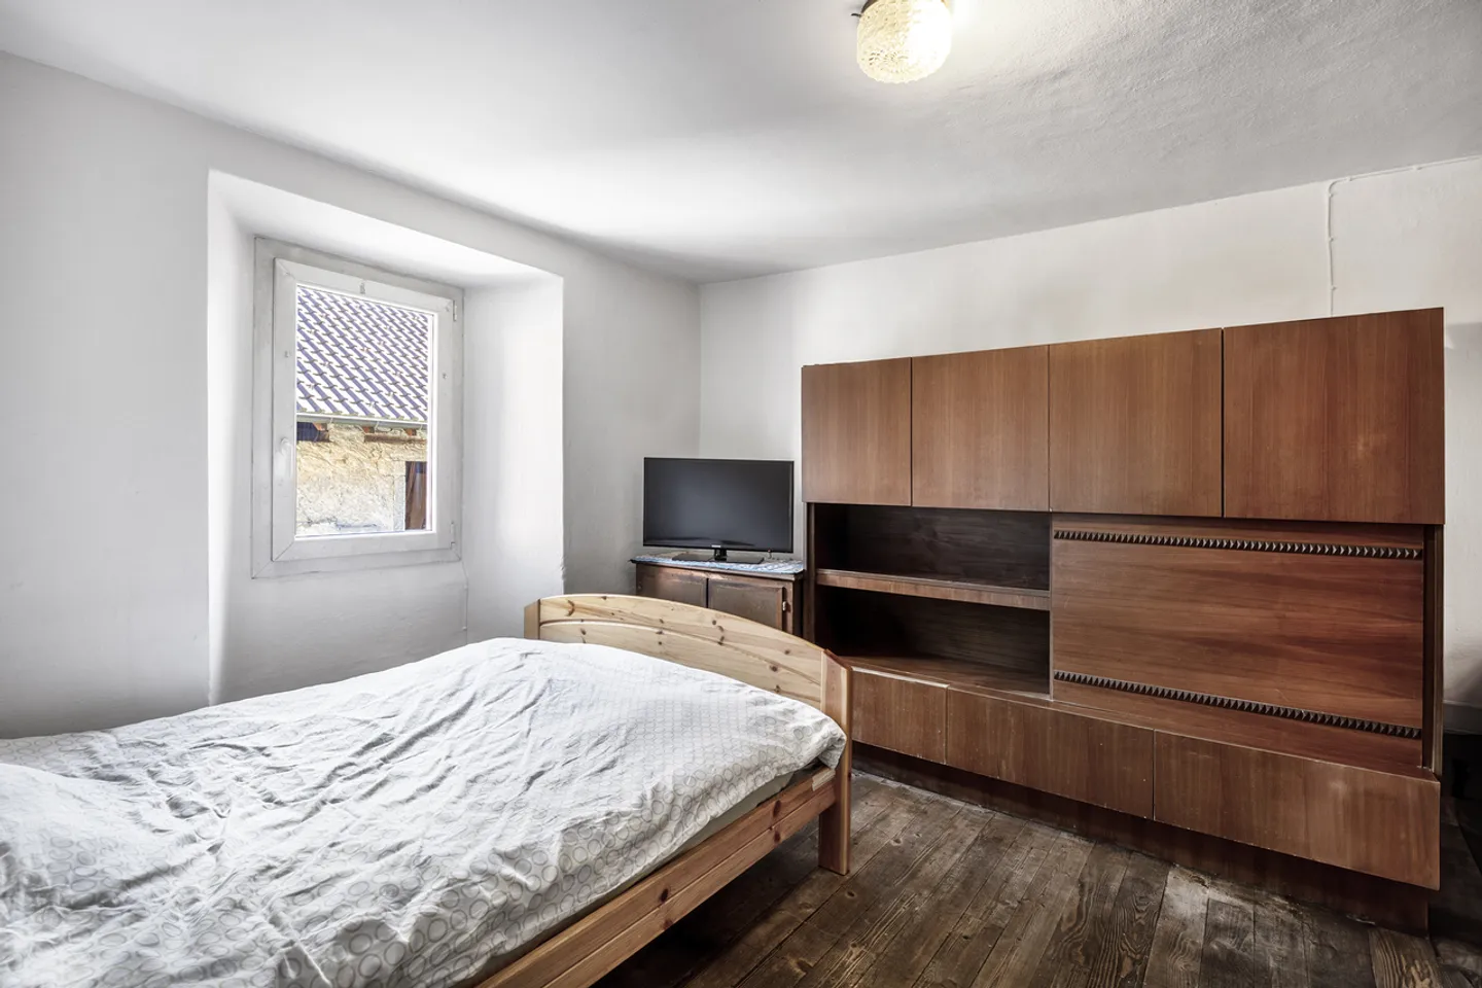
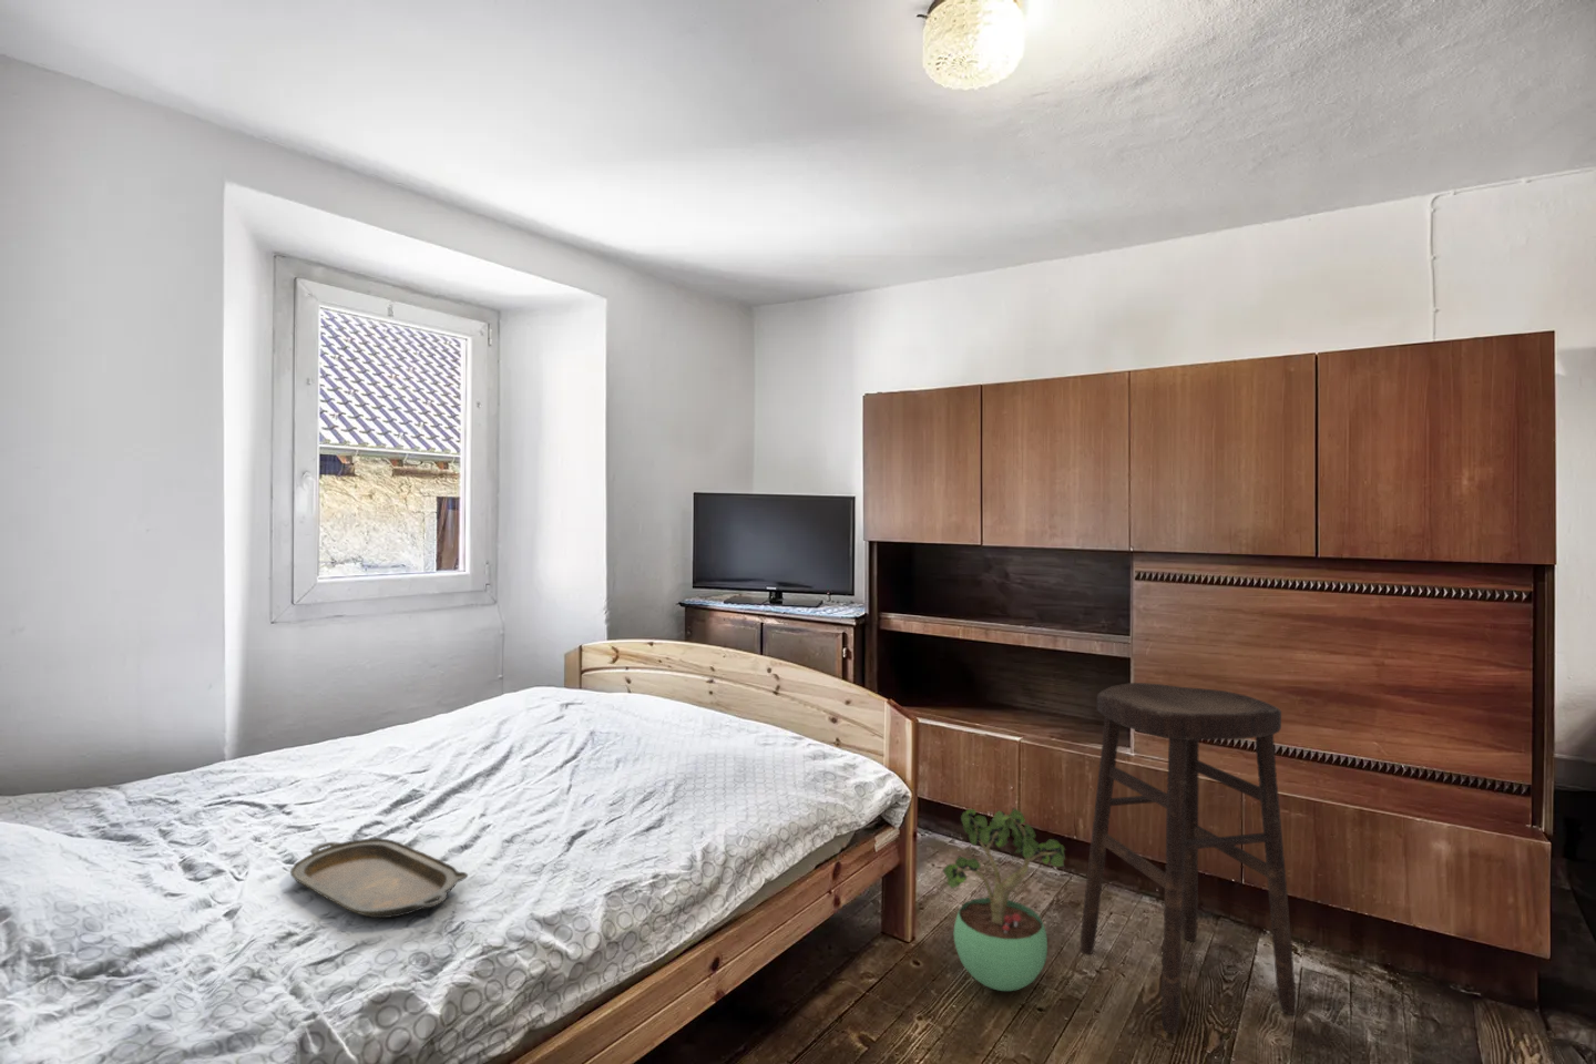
+ stool [1079,682,1298,1034]
+ serving tray [290,837,469,919]
+ potted plant [940,806,1068,992]
